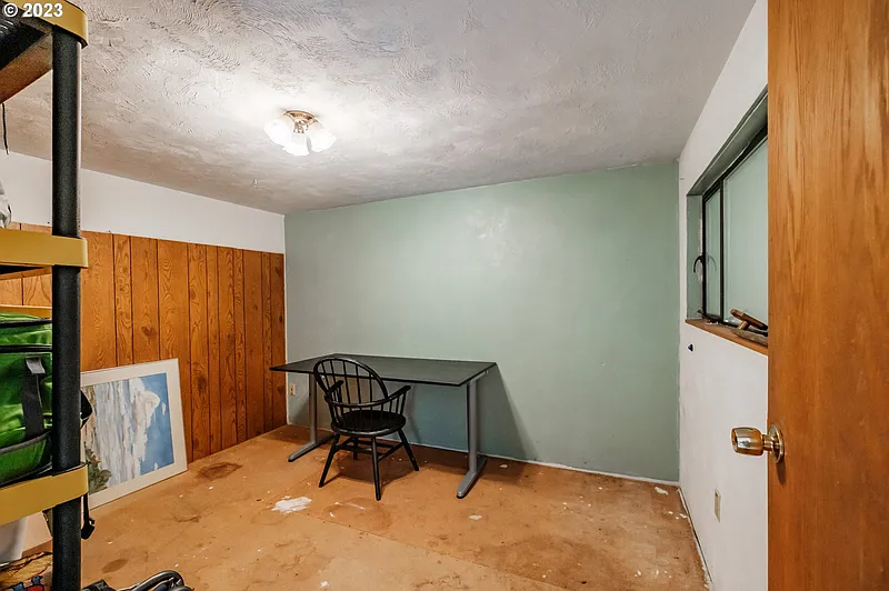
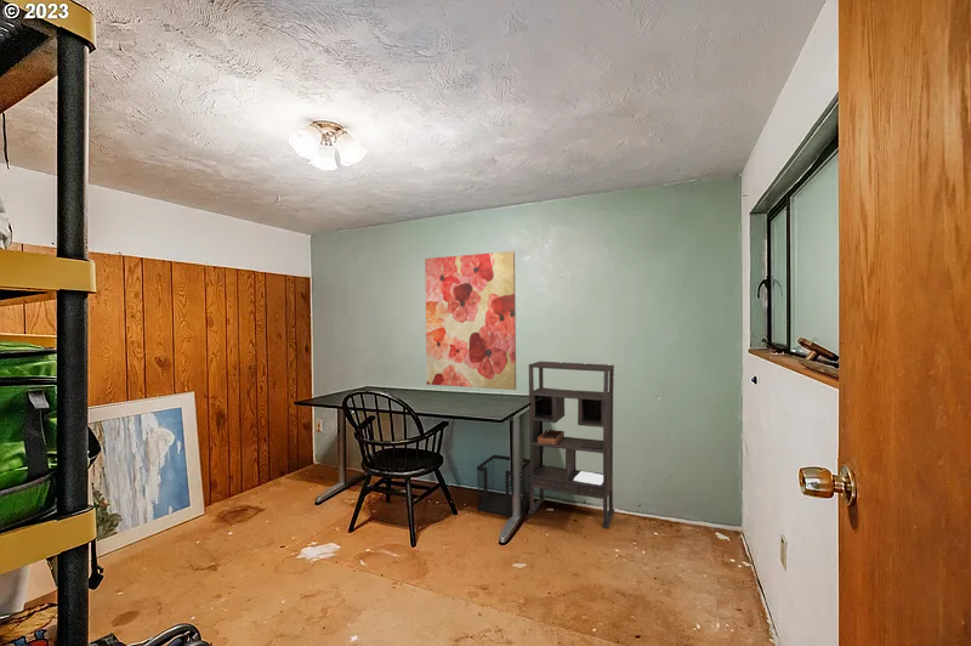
+ wall art [424,250,517,391]
+ bookshelf [527,361,615,529]
+ wastebasket [476,454,530,517]
